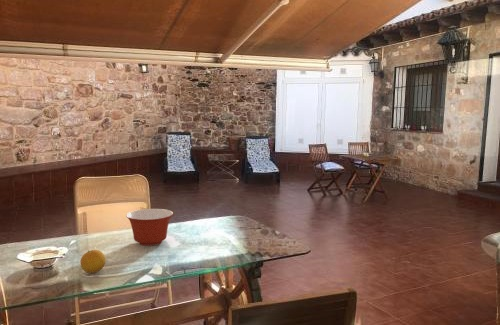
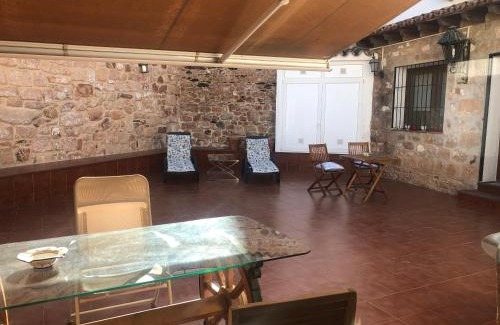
- fruit [79,249,106,274]
- mixing bowl [125,208,174,247]
